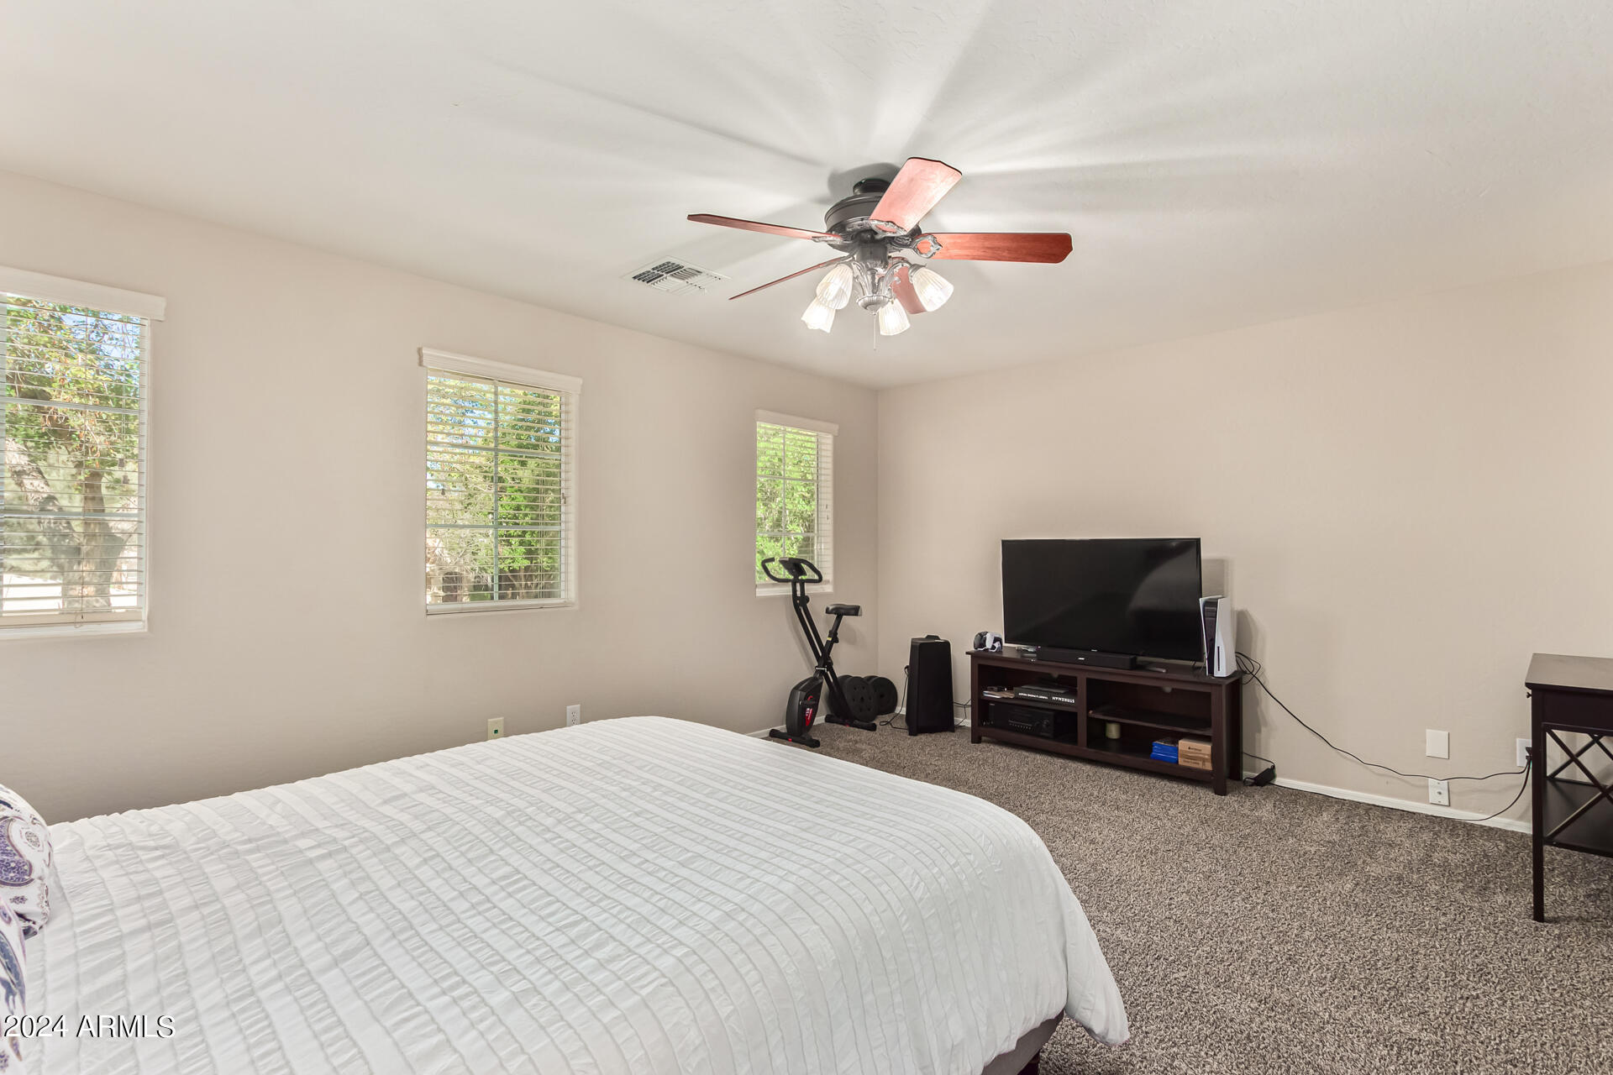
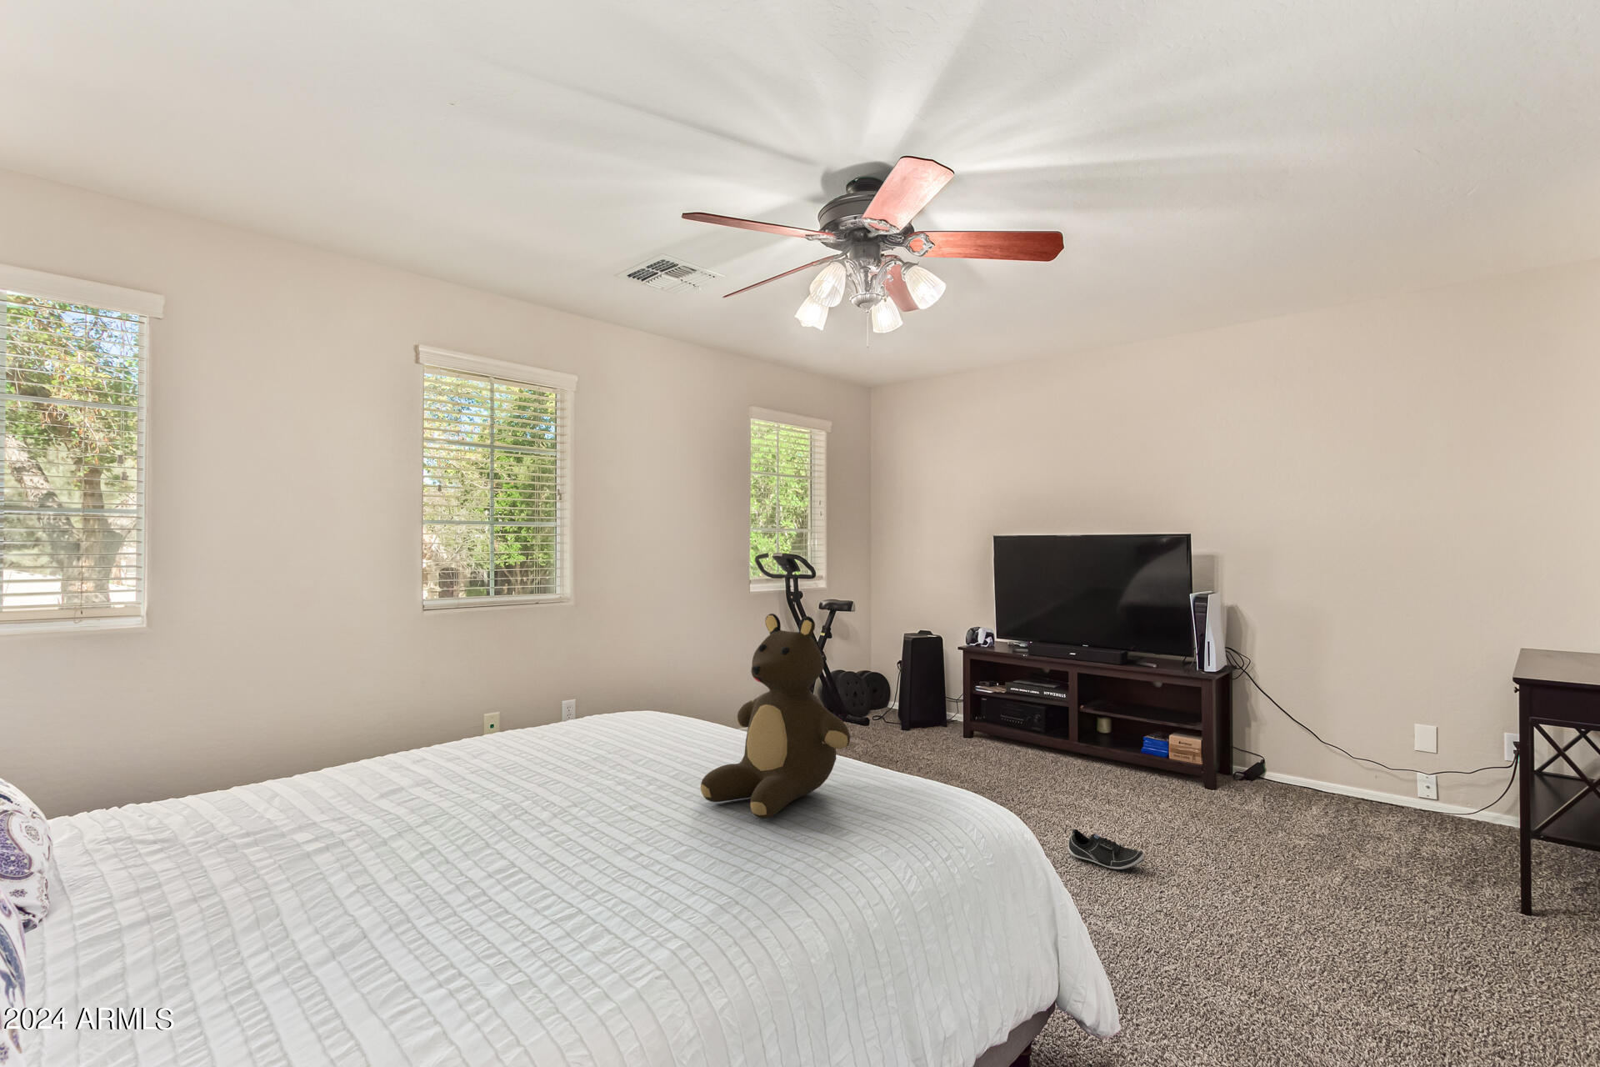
+ shoe [1068,828,1145,871]
+ teddy bear [700,612,851,819]
